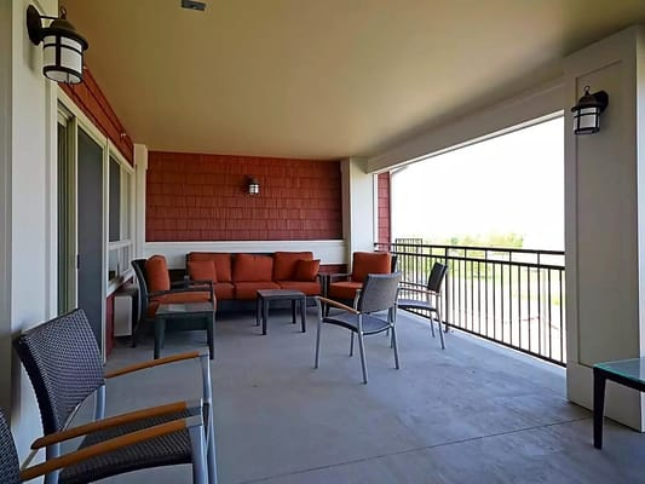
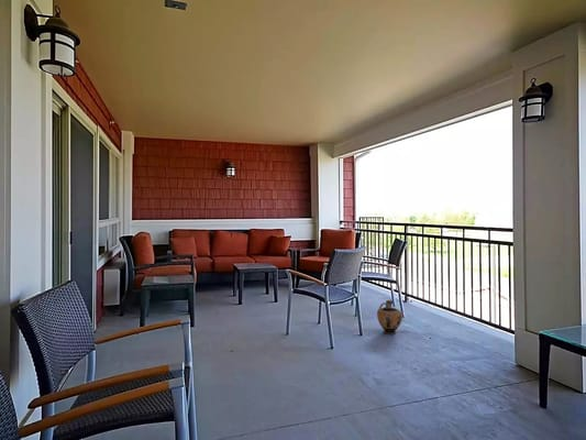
+ ceramic jug [376,299,403,336]
